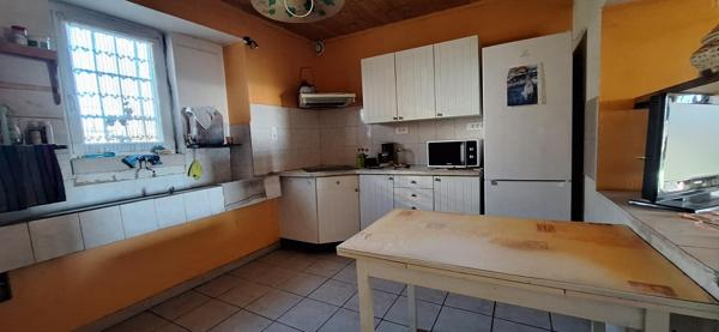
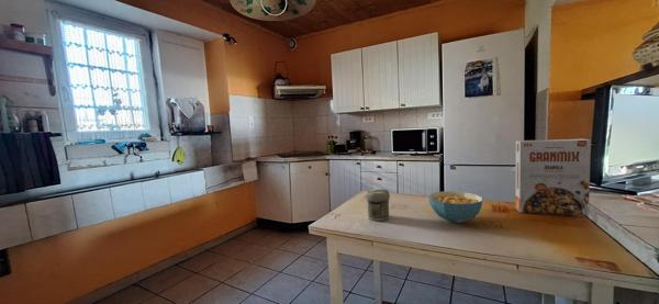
+ cereal box [514,138,592,217]
+ jar [365,188,391,222]
+ cereal bowl [427,190,484,224]
